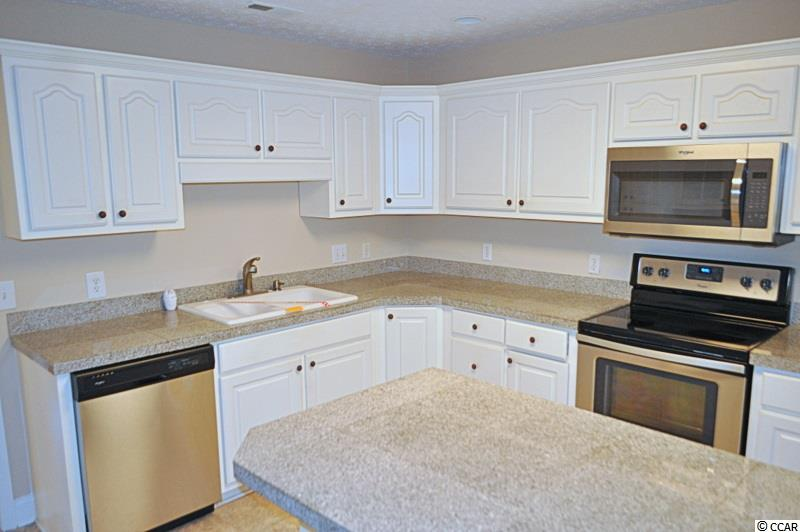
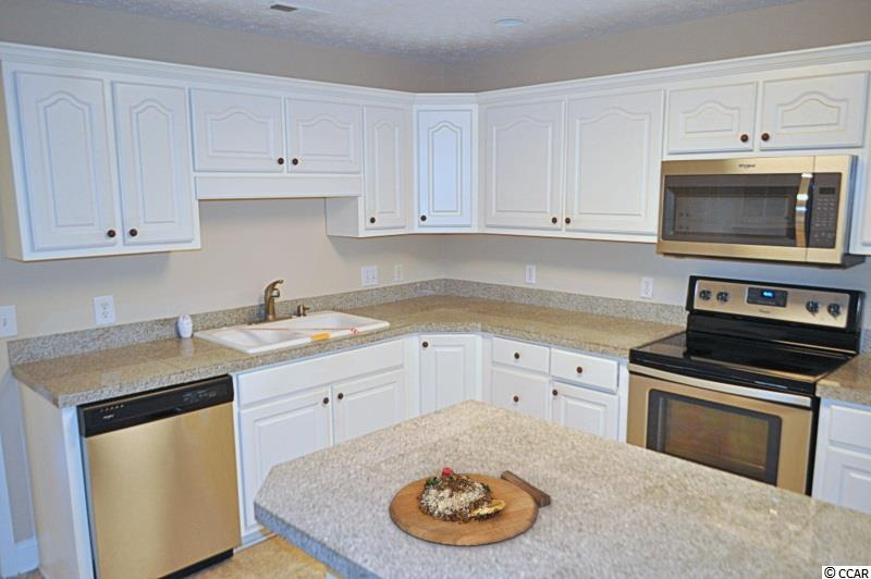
+ cutting board [388,467,552,546]
